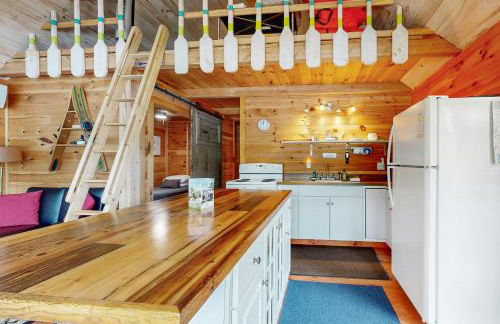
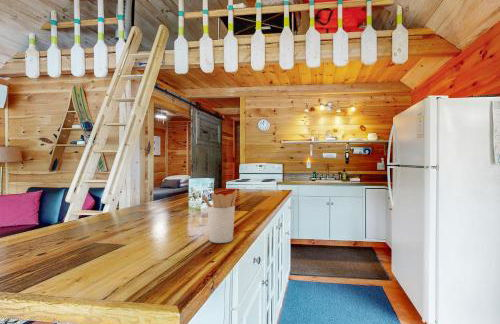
+ utensil holder [201,188,238,244]
